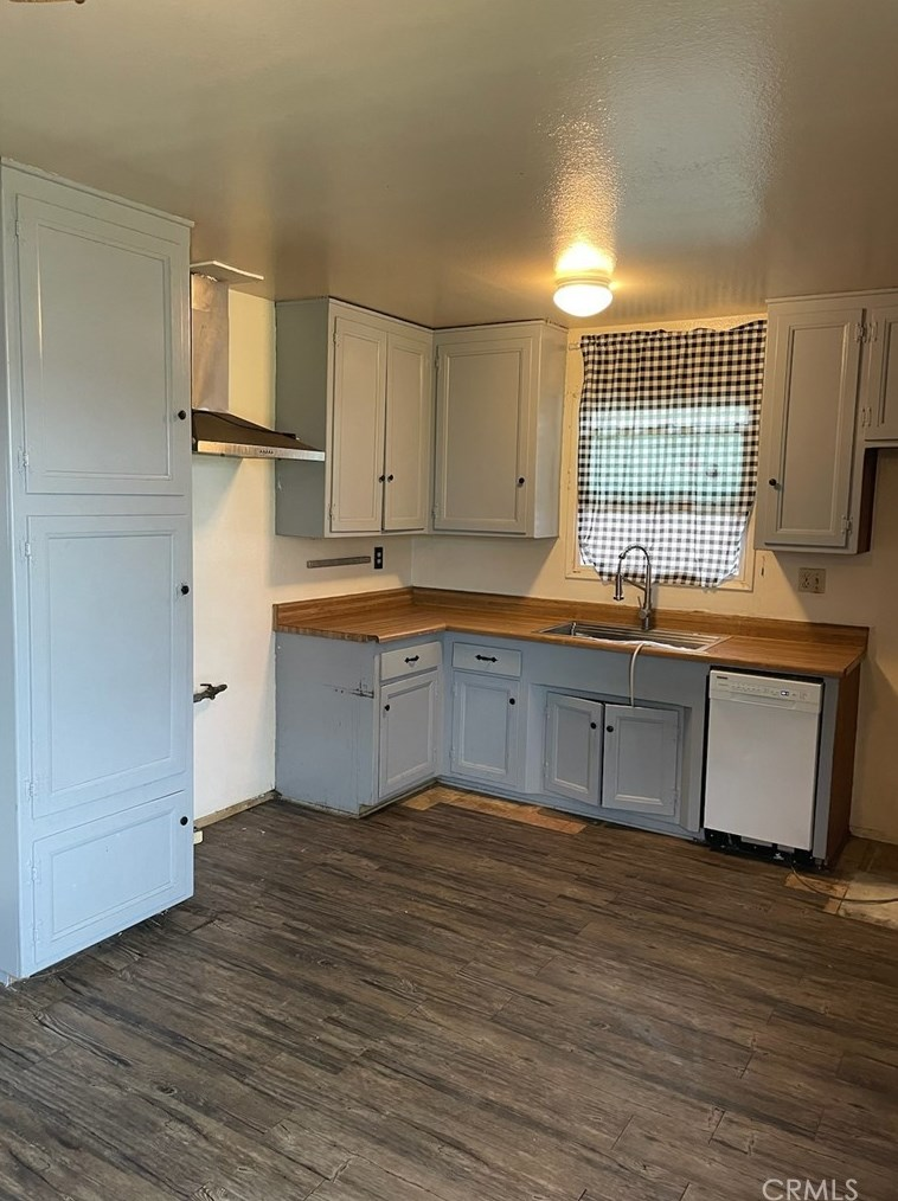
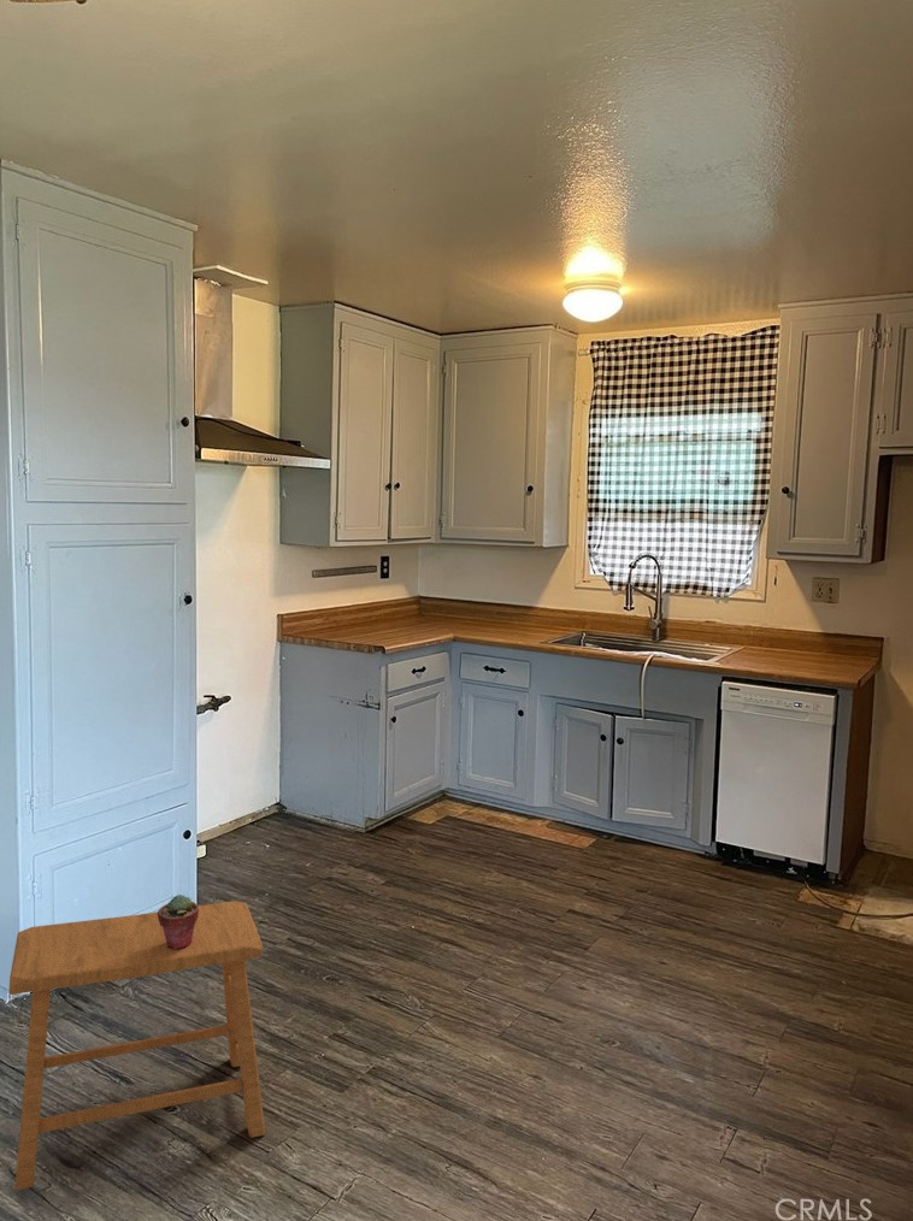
+ stool [8,899,266,1192]
+ potted succulent [157,893,199,950]
